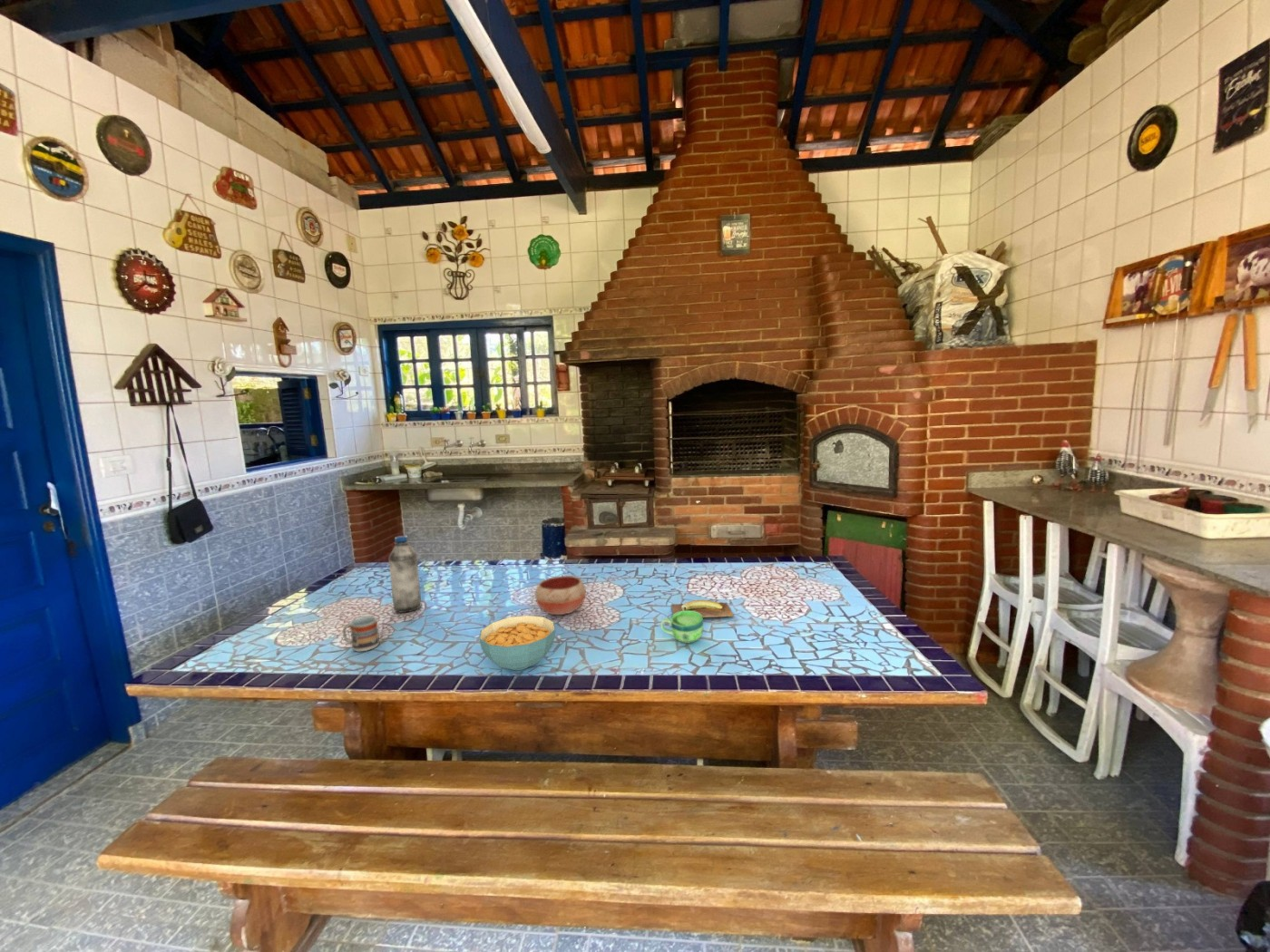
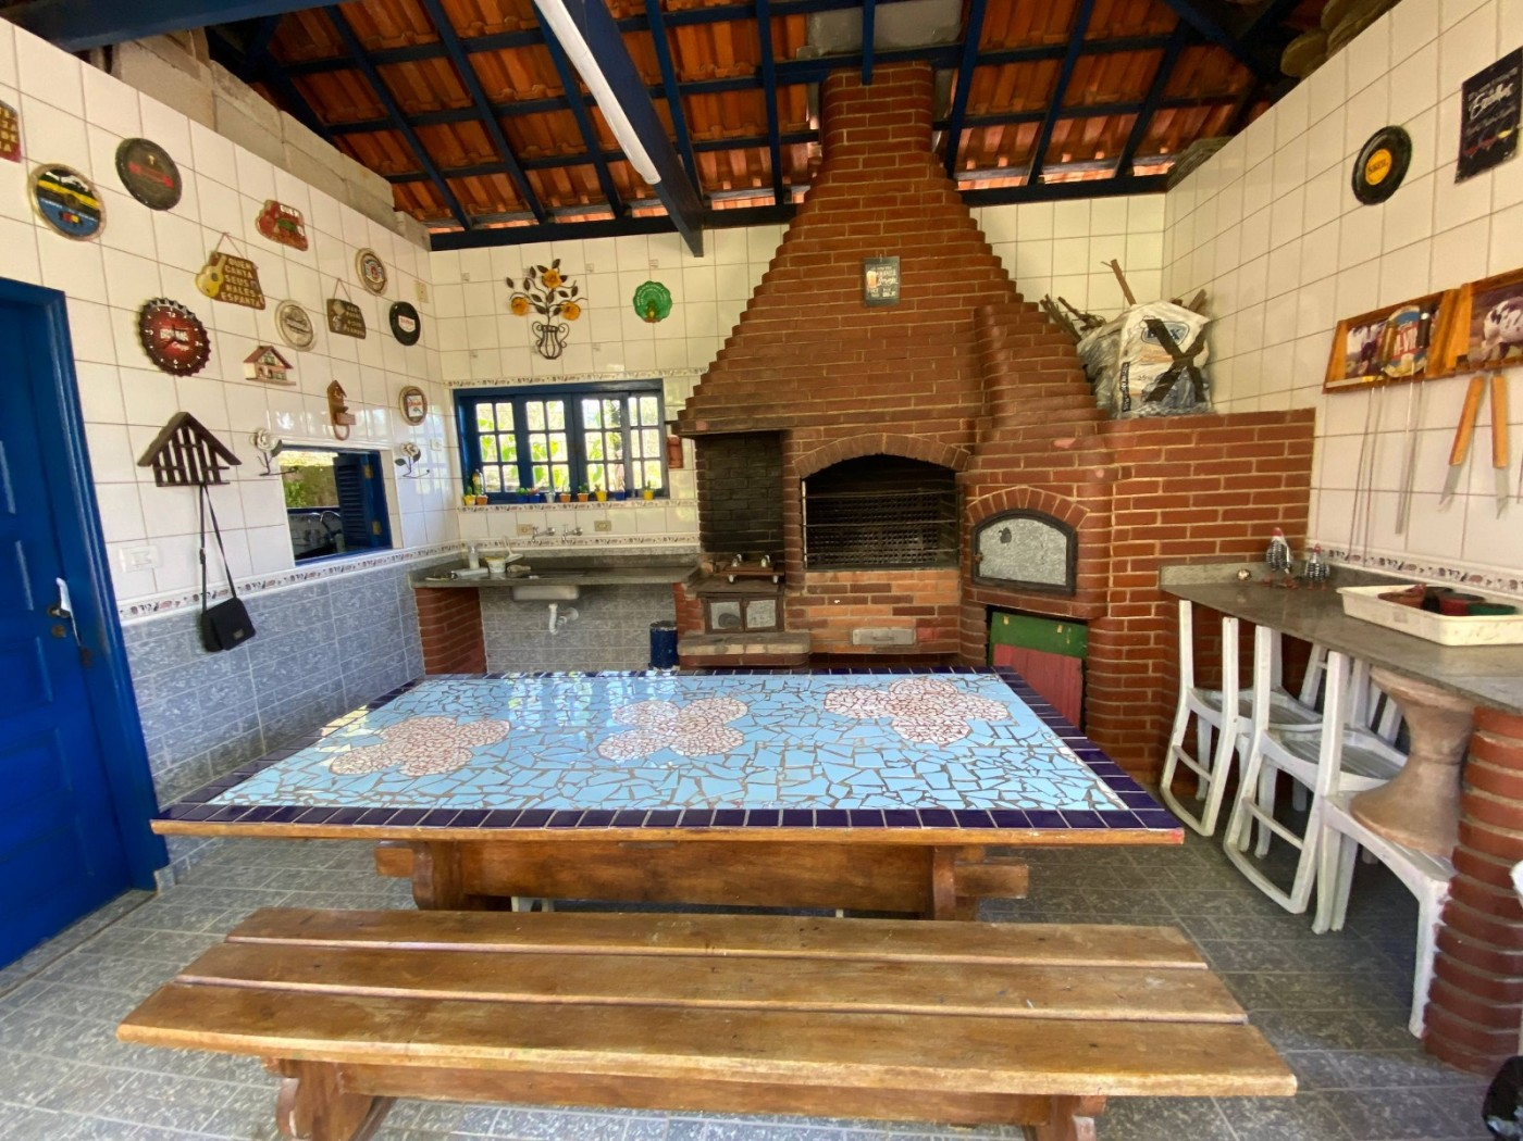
- cup [659,611,704,644]
- bowl [534,575,587,616]
- water bottle [387,535,422,614]
- cup [342,615,380,653]
- banana [670,599,735,618]
- cereal bowl [478,615,556,671]
